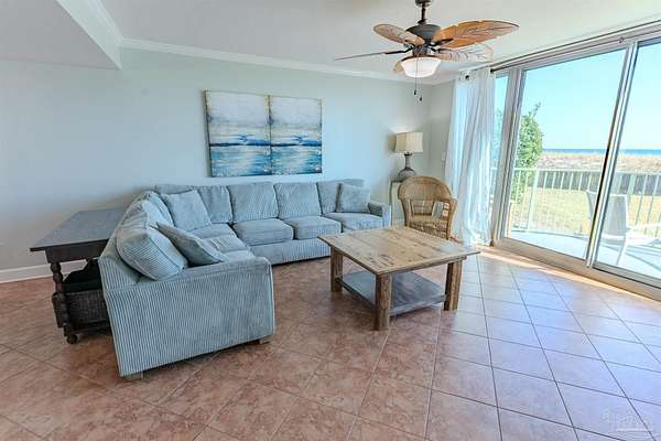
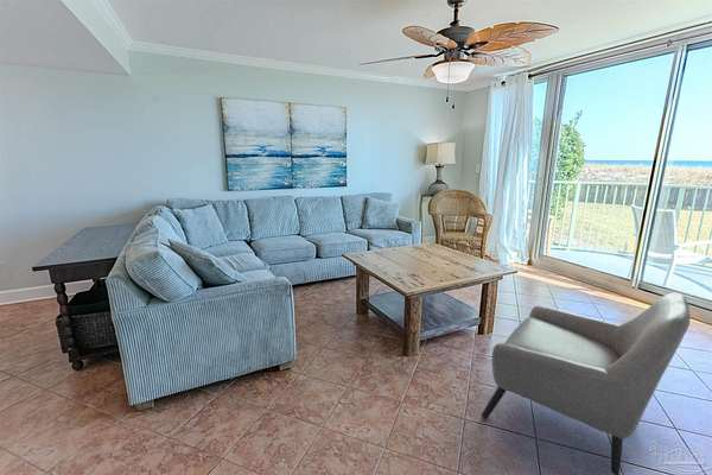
+ armchair [481,292,692,475]
